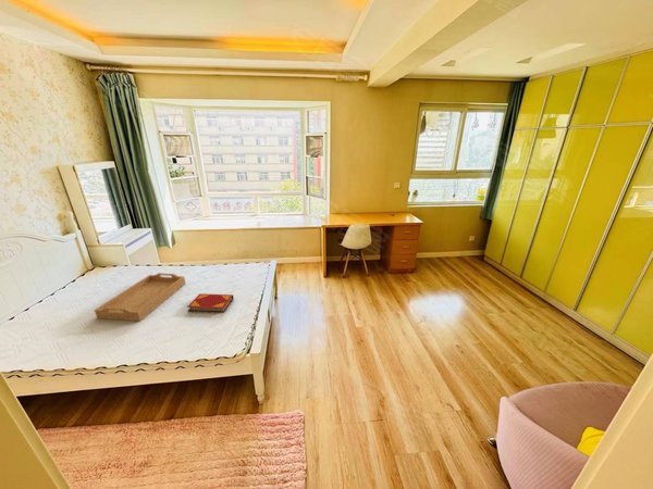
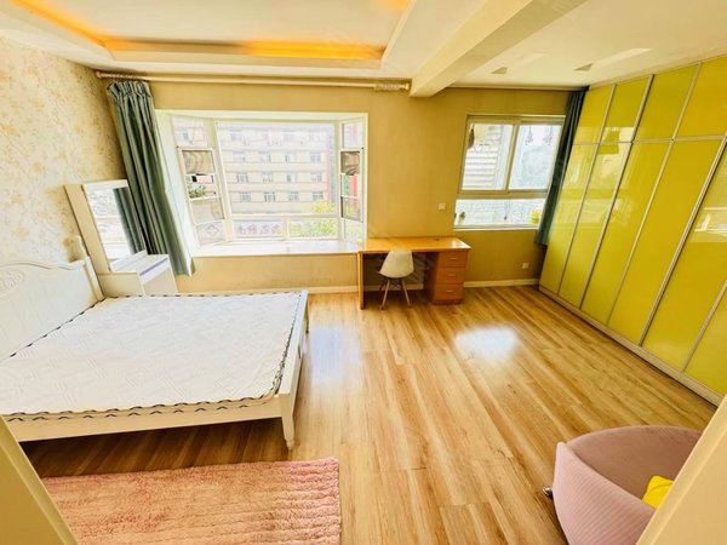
- hardback book [186,292,235,313]
- serving tray [94,272,187,322]
